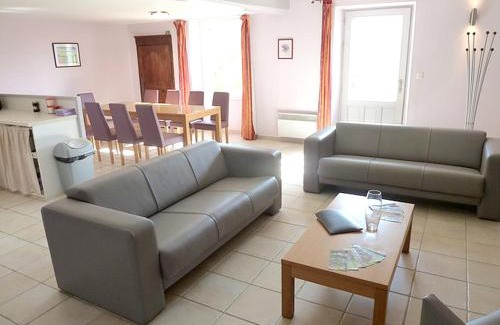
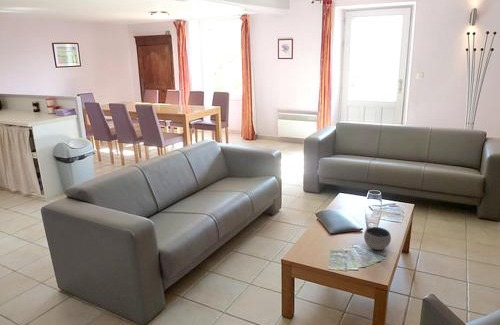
+ bowl [363,226,392,251]
